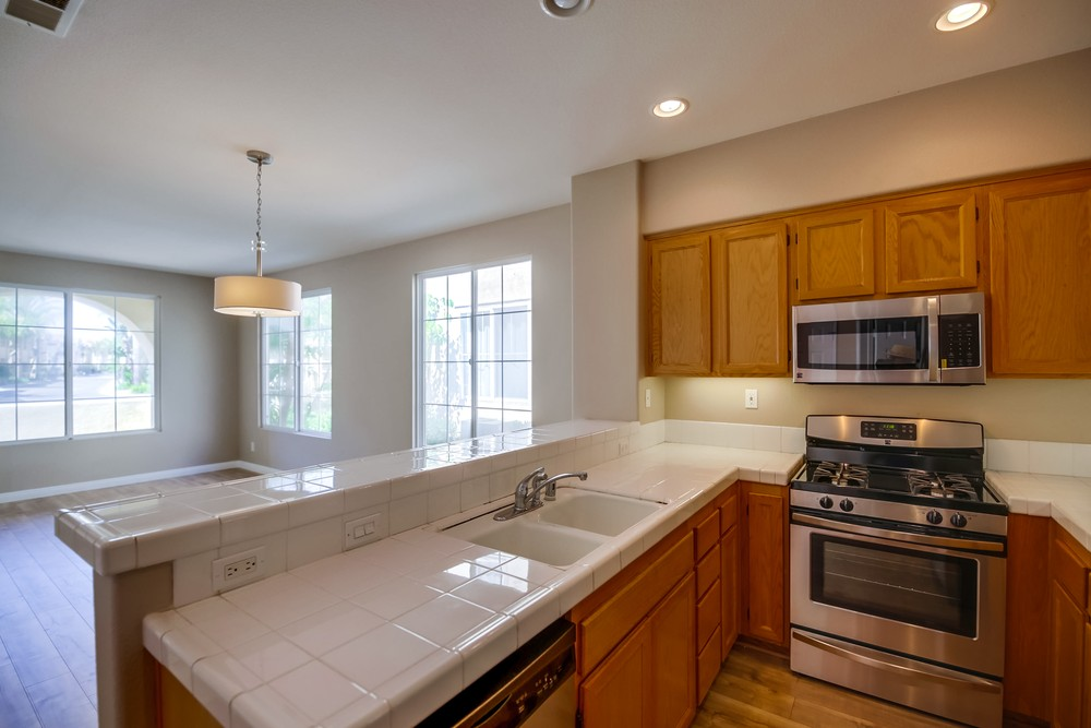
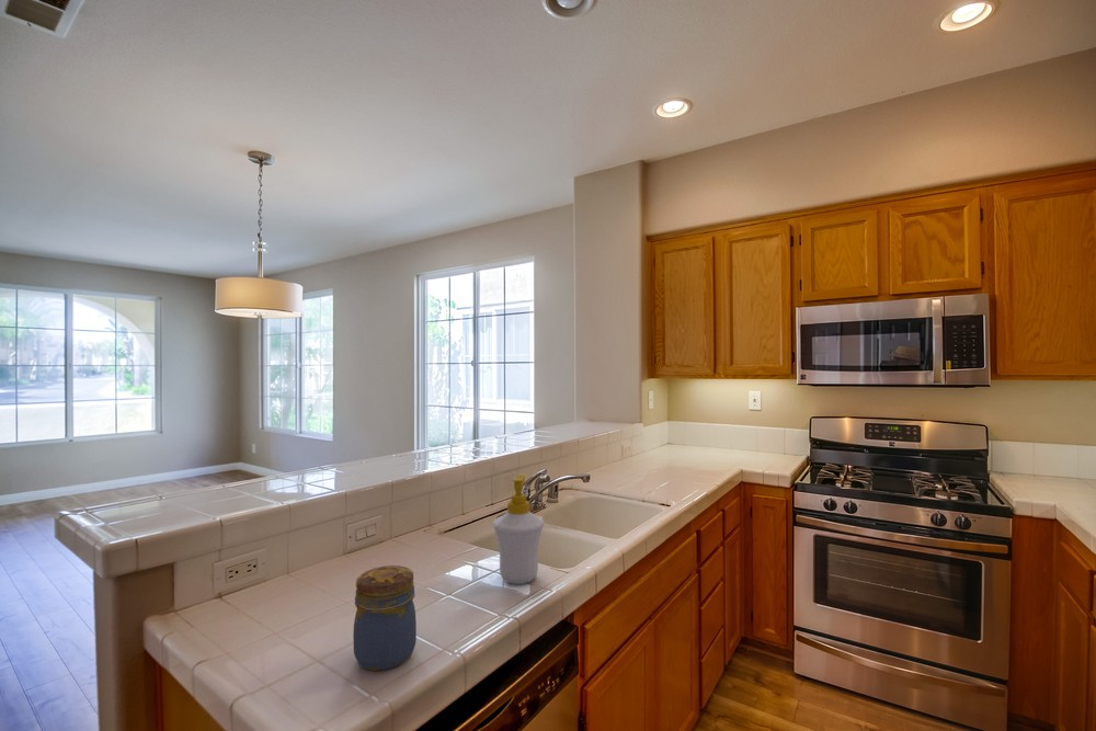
+ jar [352,564,418,672]
+ soap bottle [492,473,545,585]
